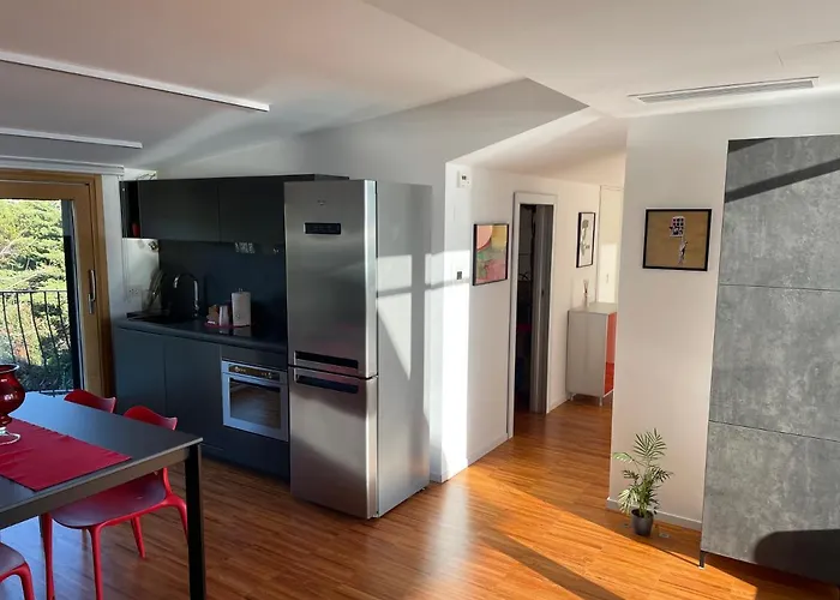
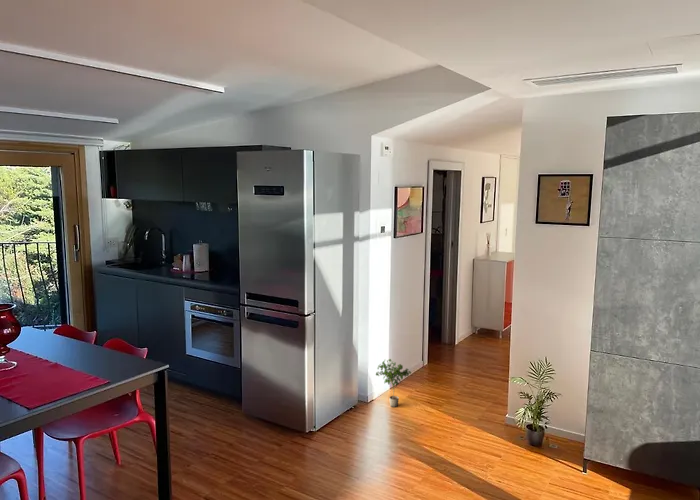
+ potted plant [375,358,412,408]
